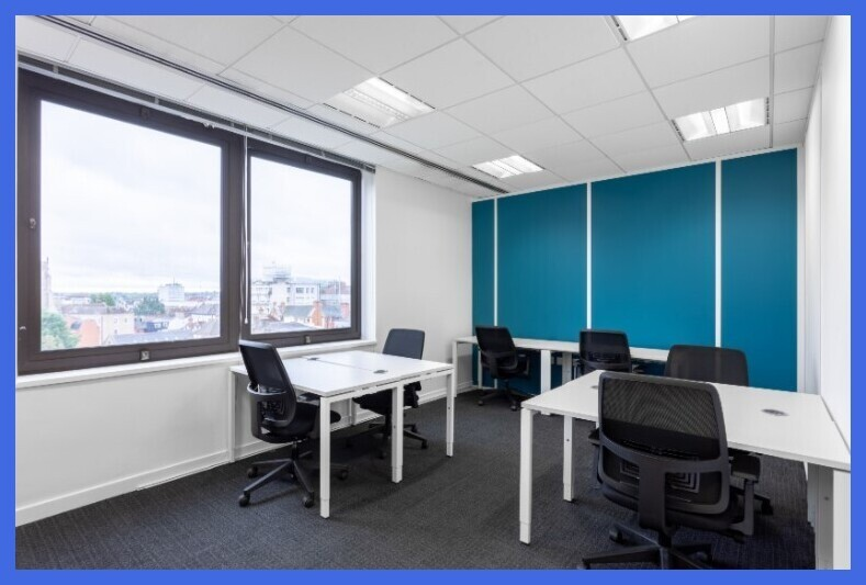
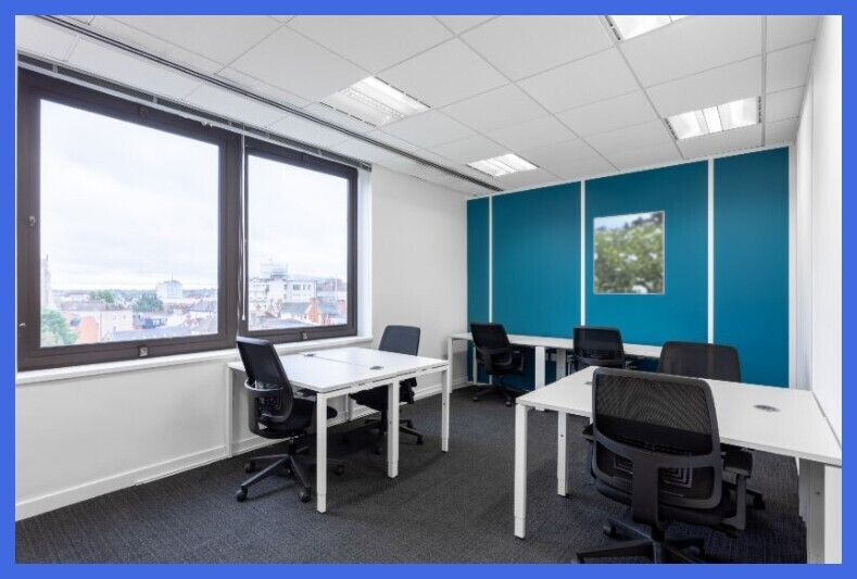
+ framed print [593,210,666,295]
